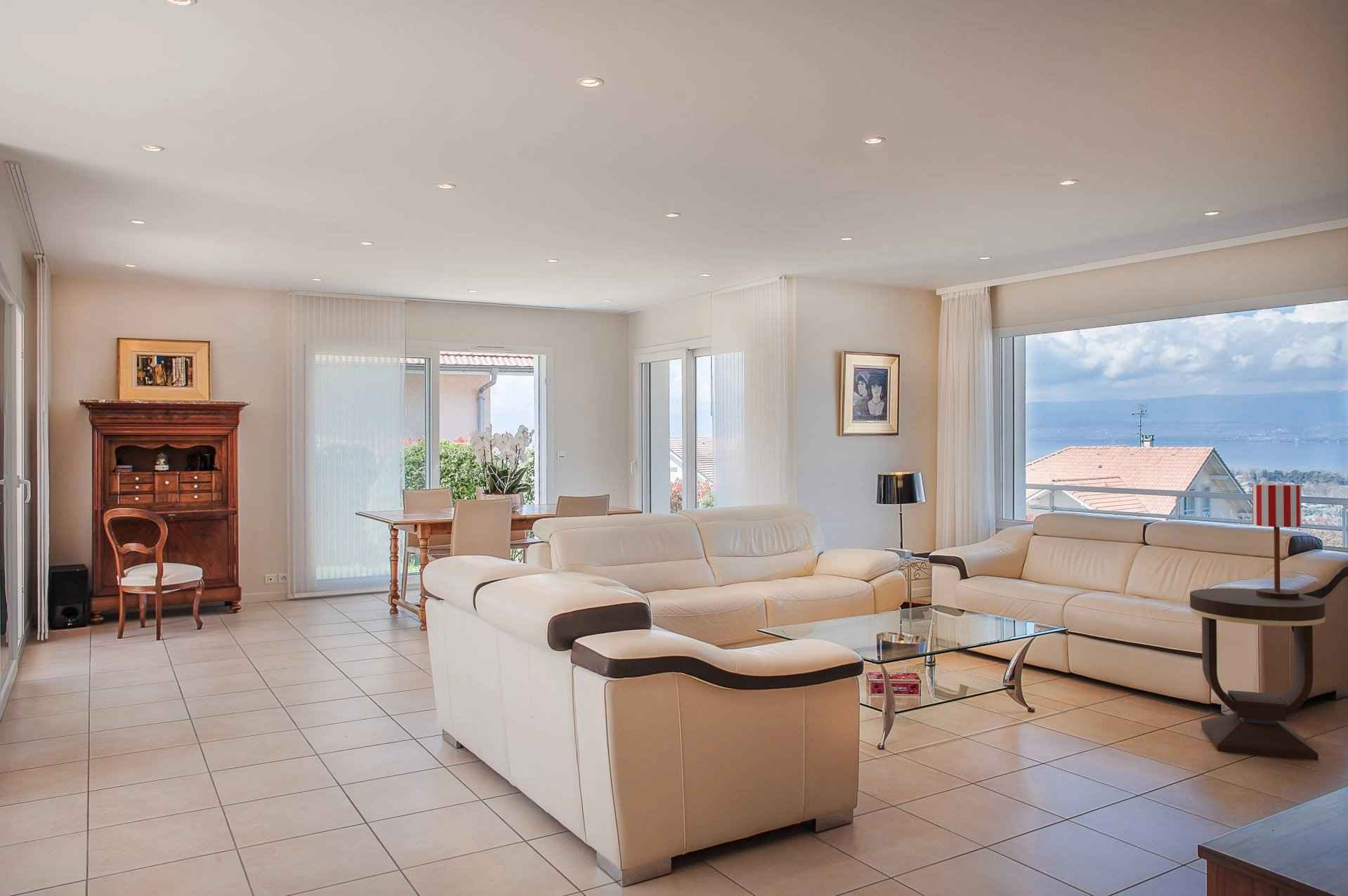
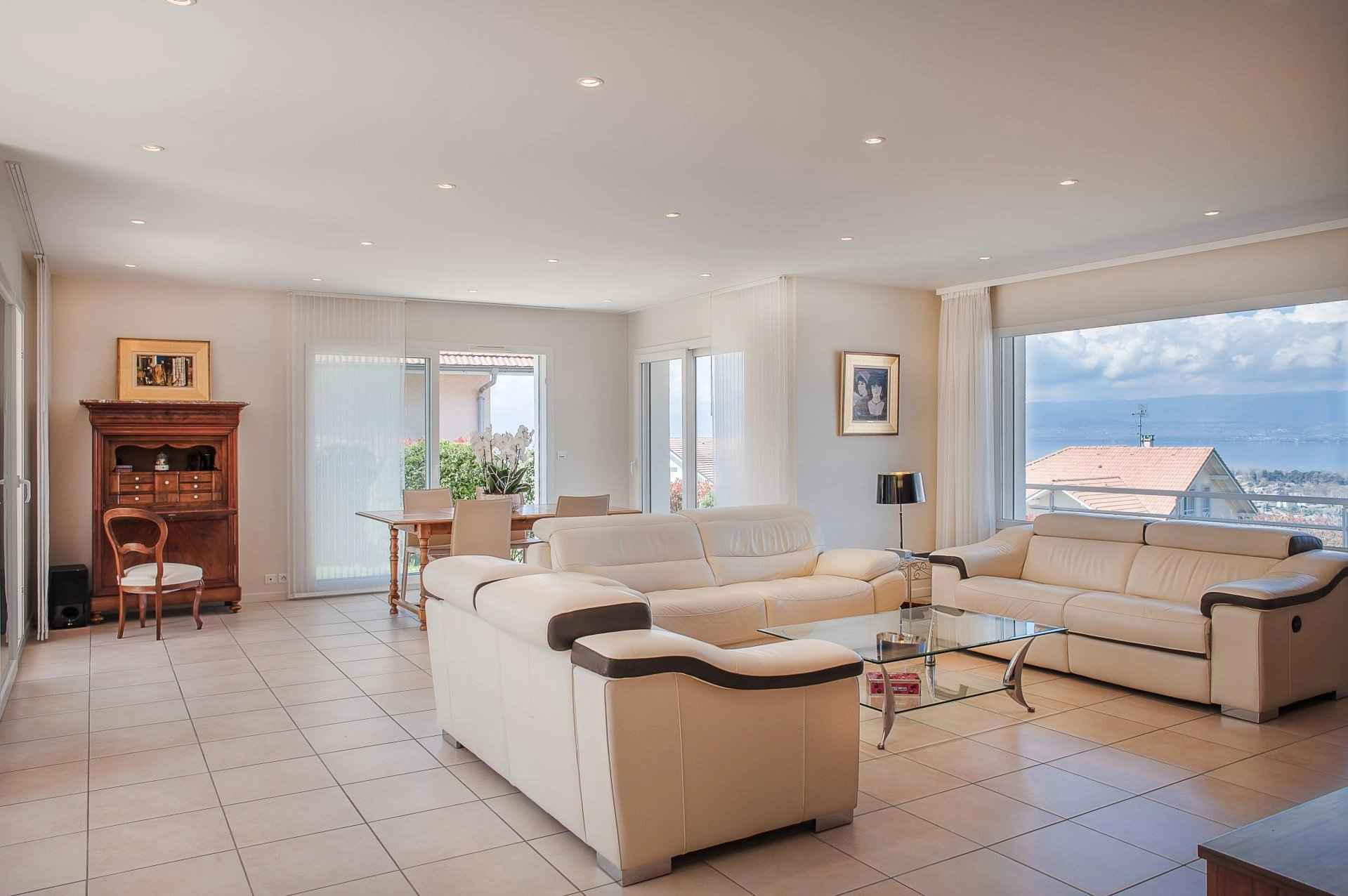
- table lamp [1252,483,1302,599]
- side table [1189,588,1326,761]
